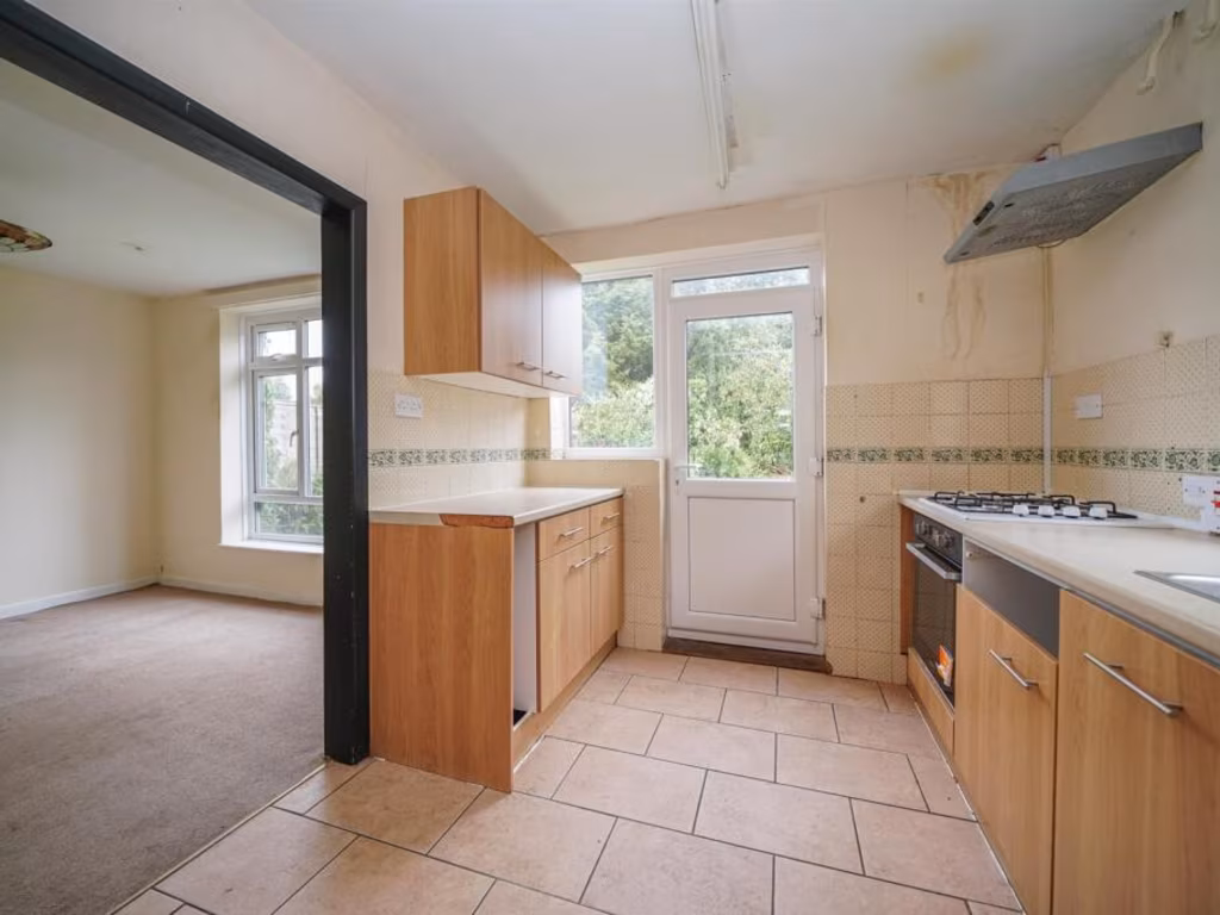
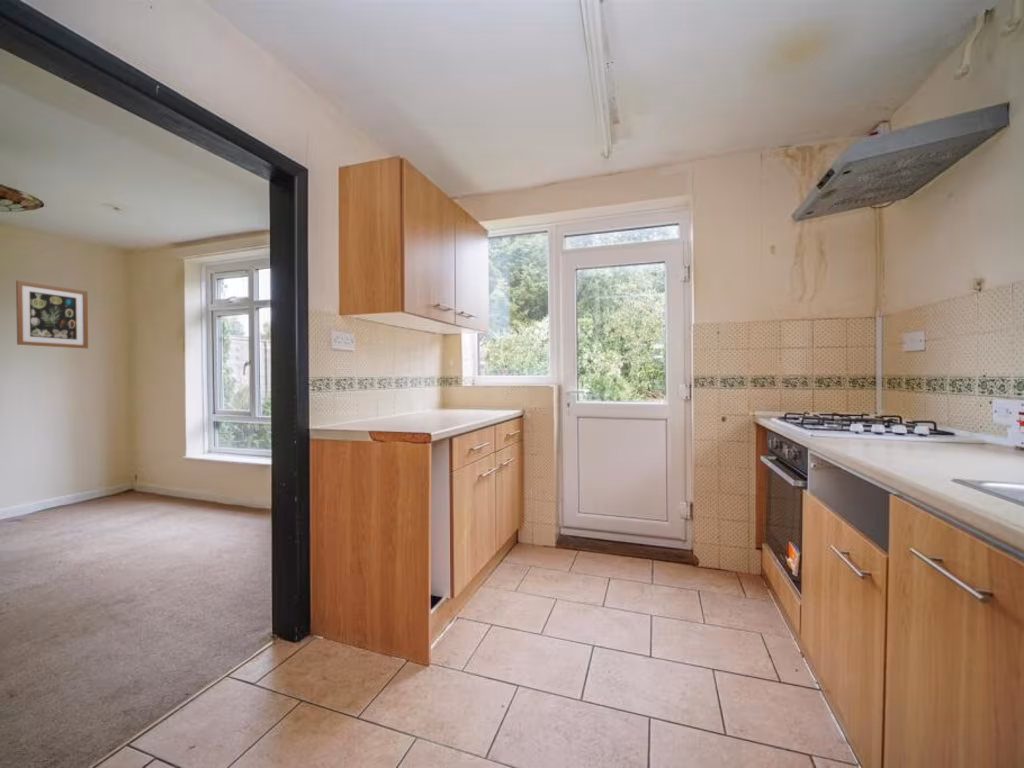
+ wall art [15,280,89,349]
